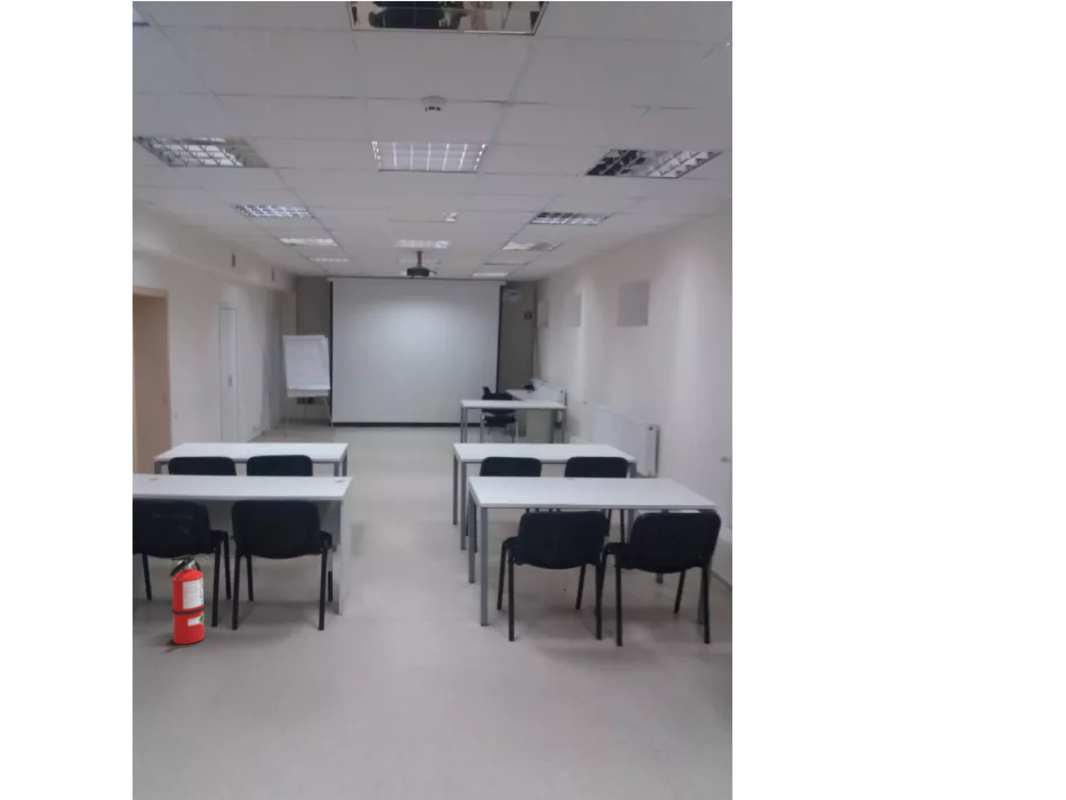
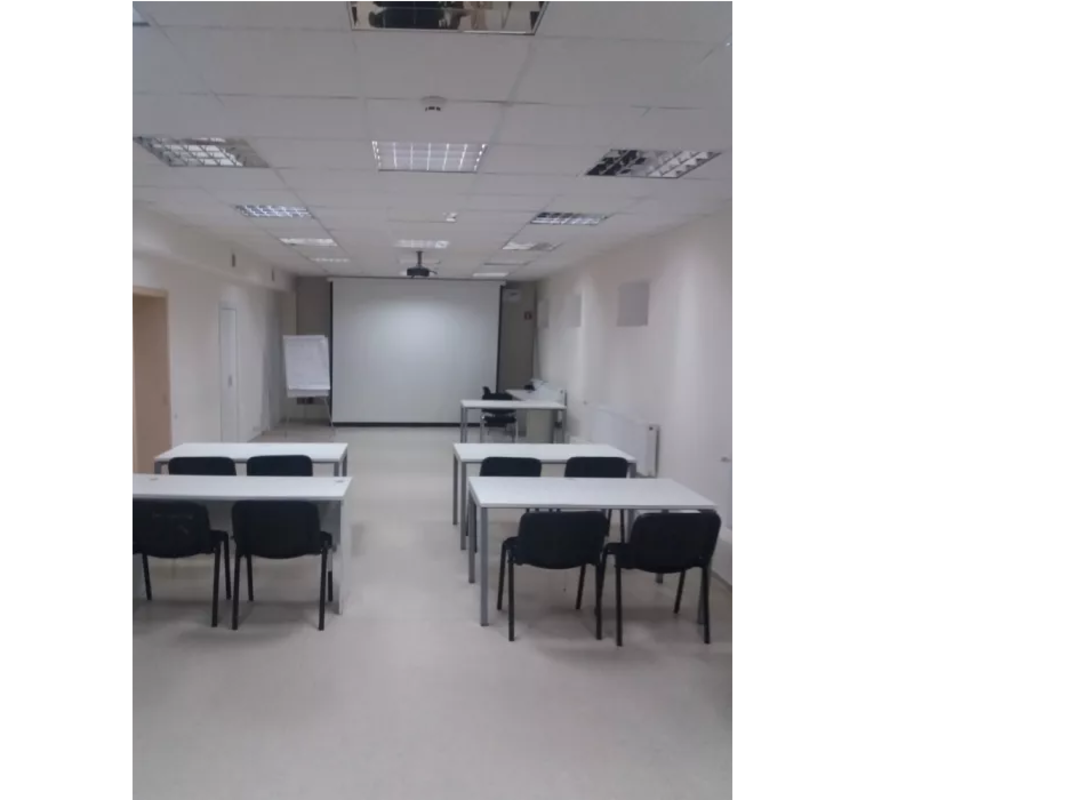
- fire extinguisher [169,554,210,645]
